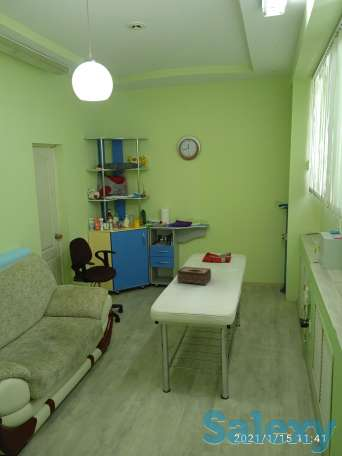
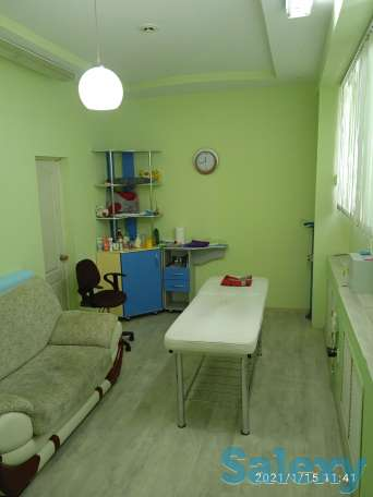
- tissue box [176,266,212,286]
